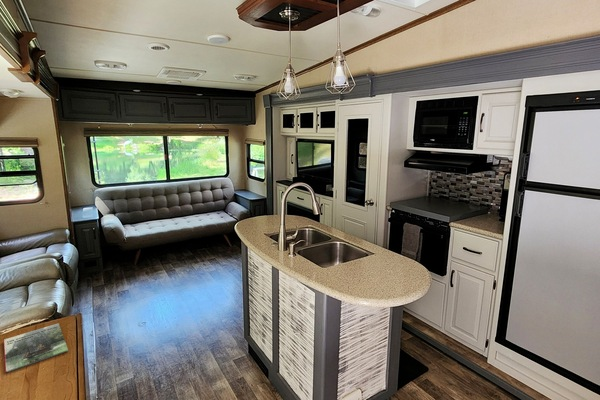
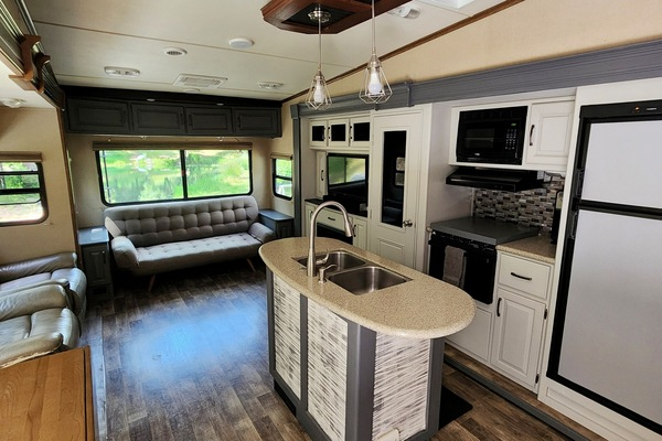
- magazine [3,322,69,374]
